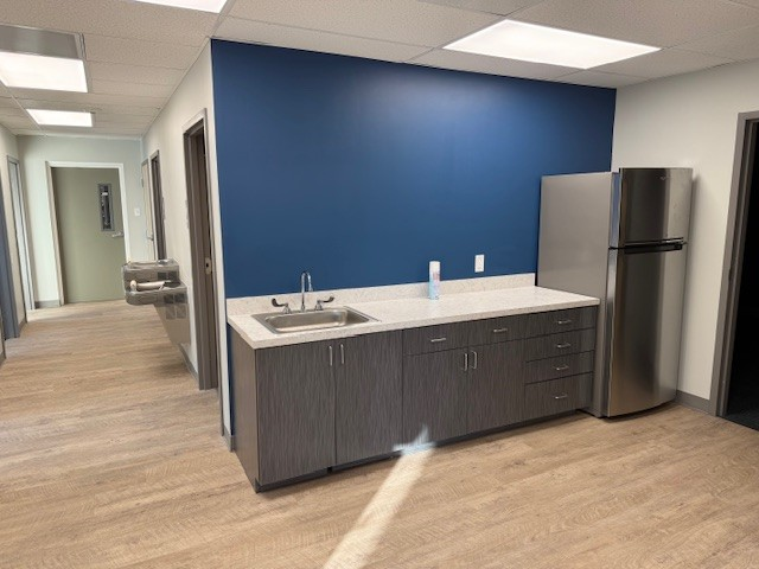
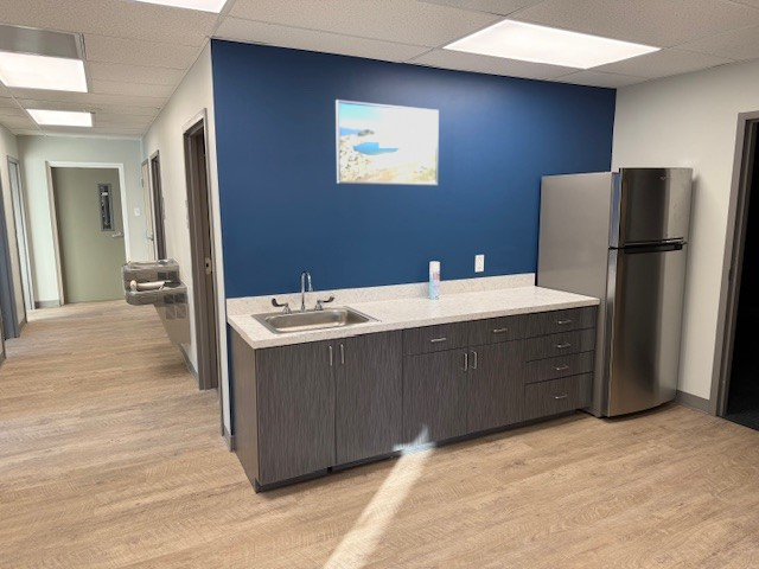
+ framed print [334,98,440,187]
